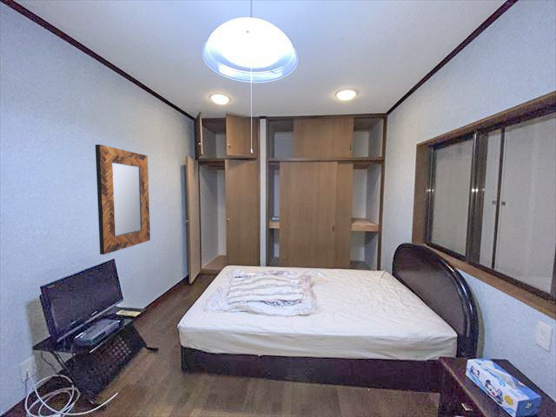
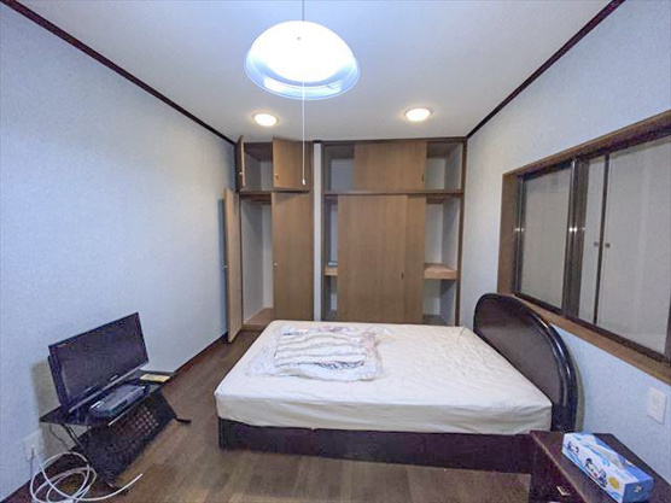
- home mirror [94,143,151,256]
